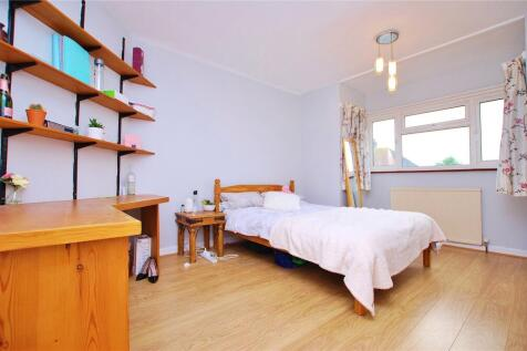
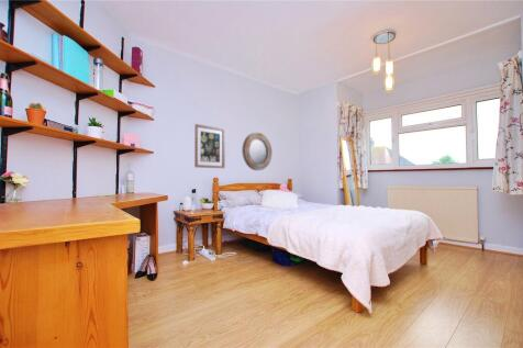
+ wall art [193,123,226,169]
+ home mirror [241,132,272,171]
